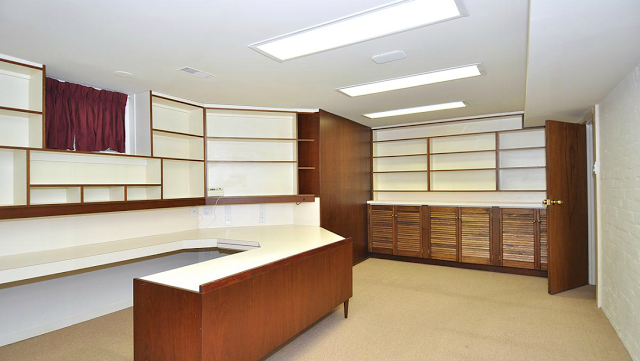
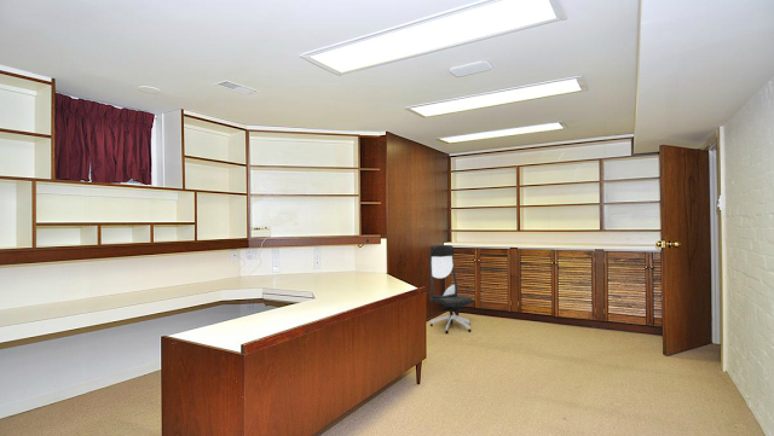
+ office chair [428,244,474,335]
